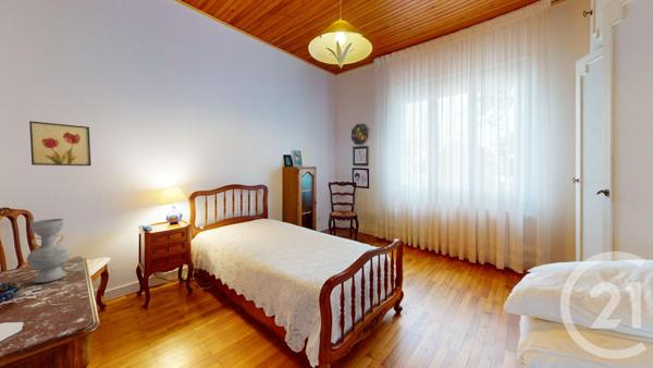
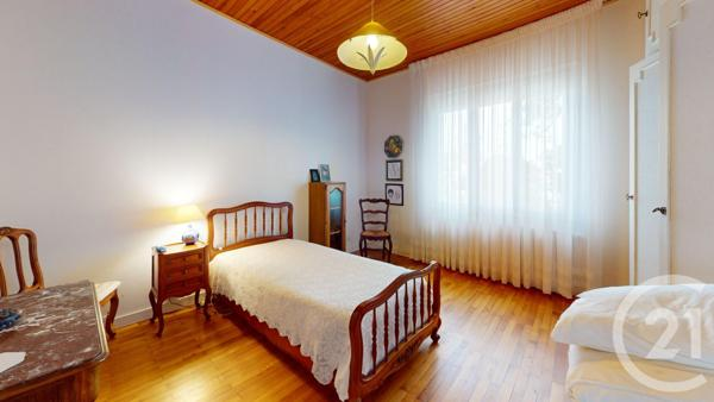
- decorative vase [25,218,72,284]
- wall art [28,120,93,167]
